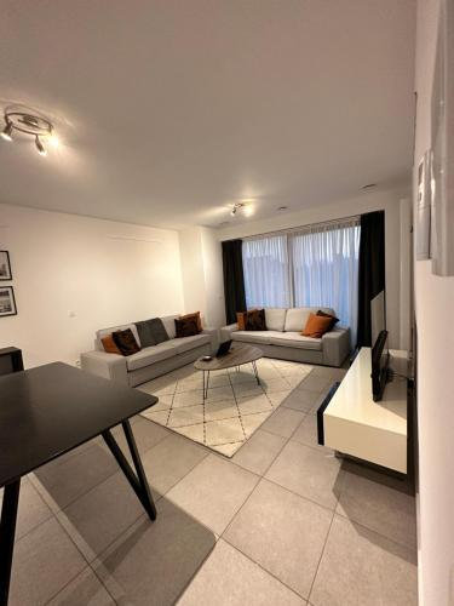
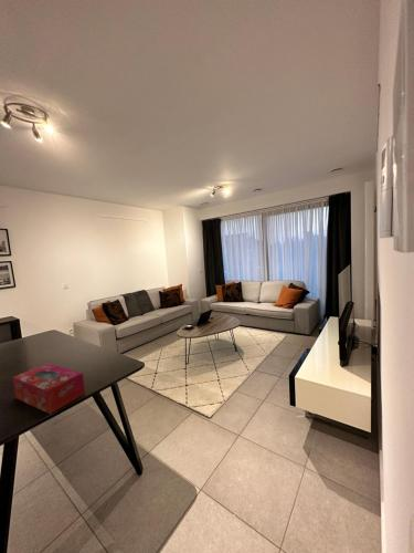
+ tissue box [12,362,86,415]
